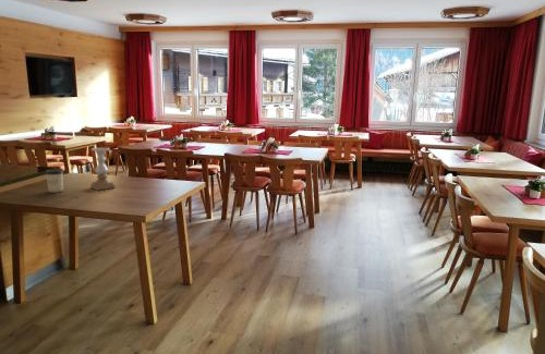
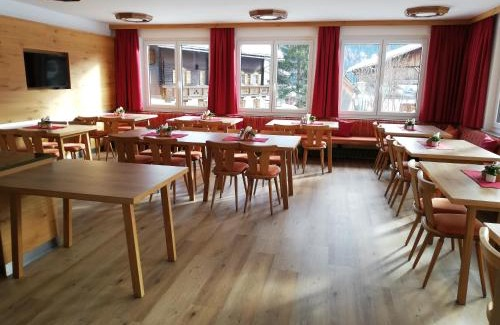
- cup [45,169,64,194]
- candle holder [89,146,117,192]
